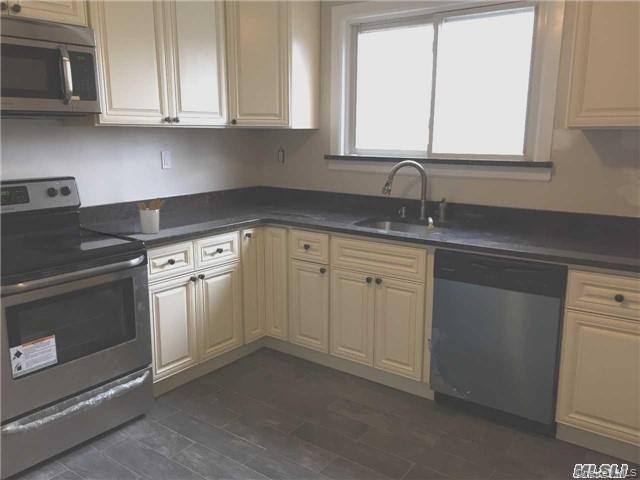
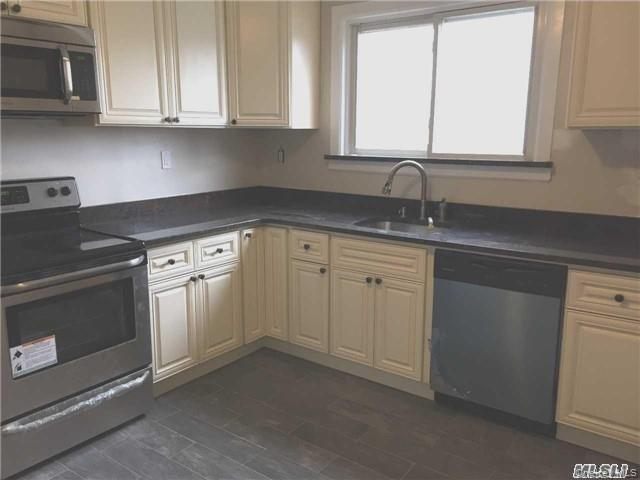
- utensil holder [136,196,166,235]
